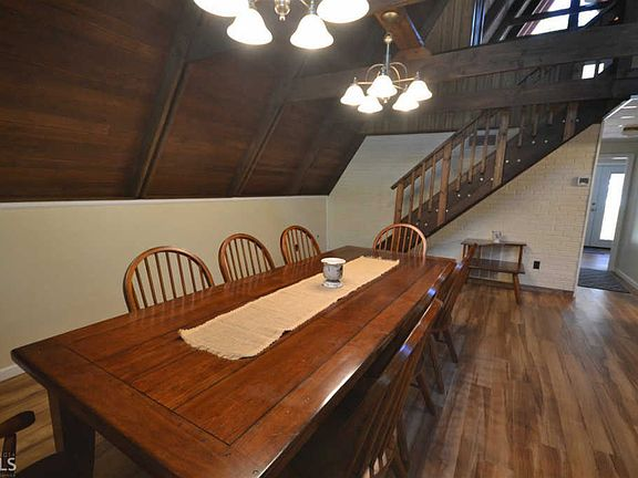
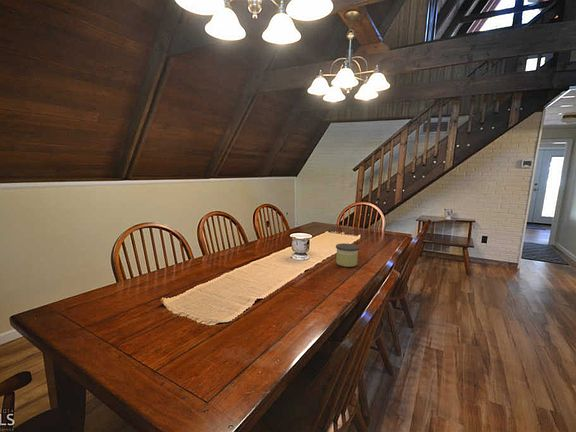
+ candle [335,242,360,268]
